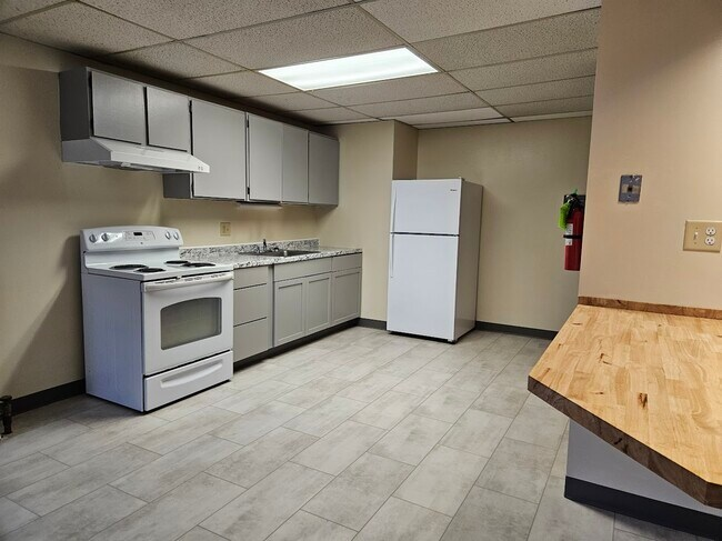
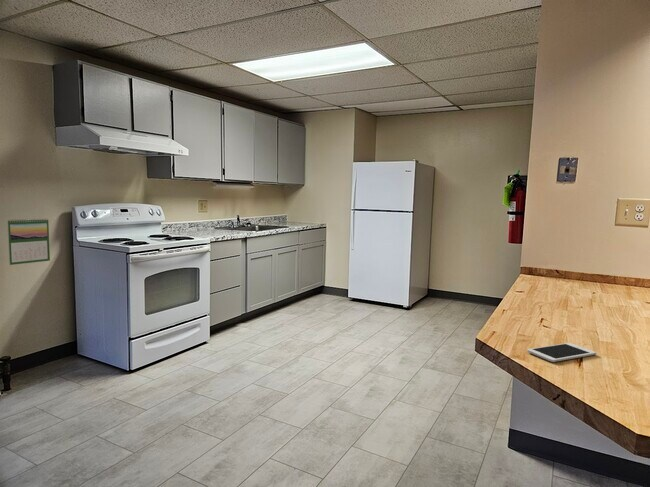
+ calendar [7,217,51,266]
+ cell phone [526,342,597,363]
